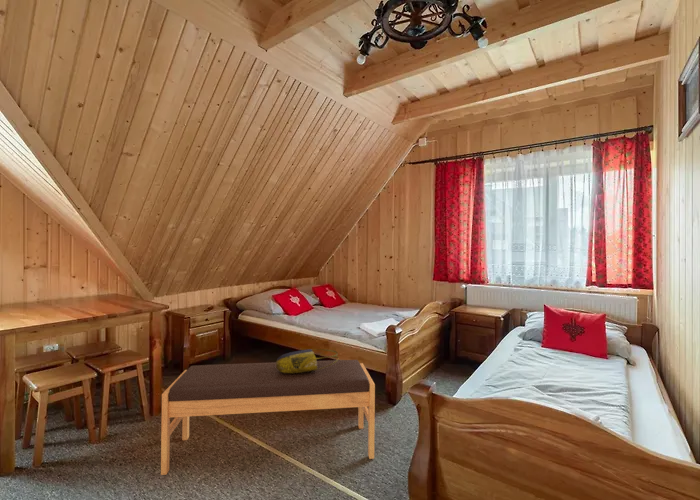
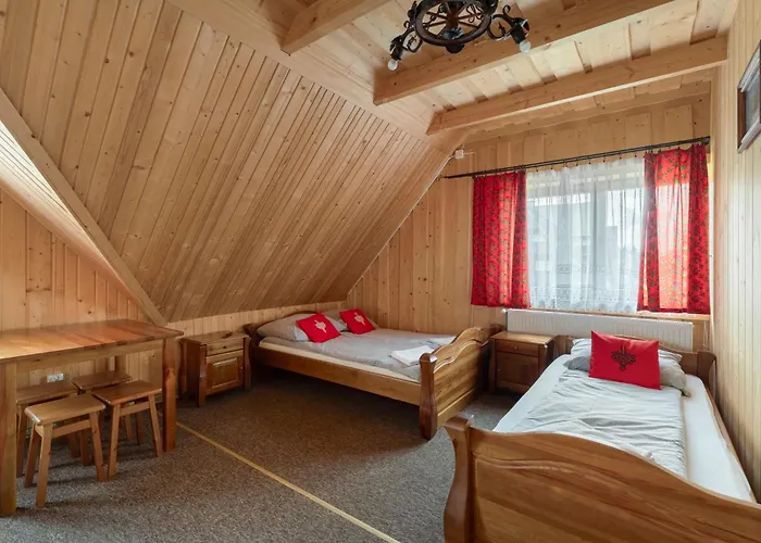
- tote bag [276,348,339,373]
- bench [160,359,376,476]
